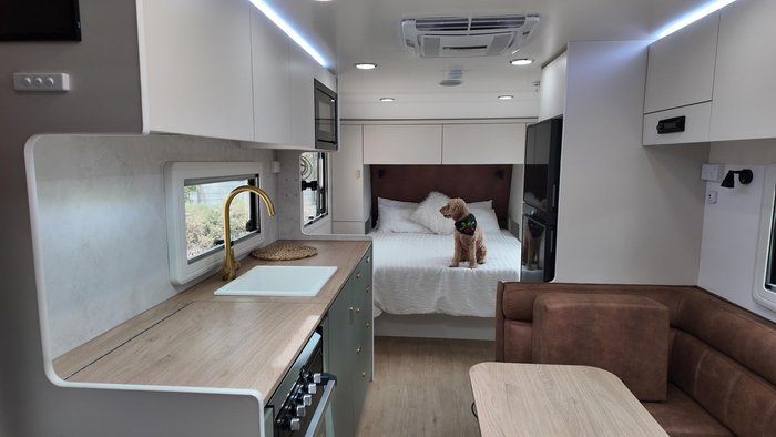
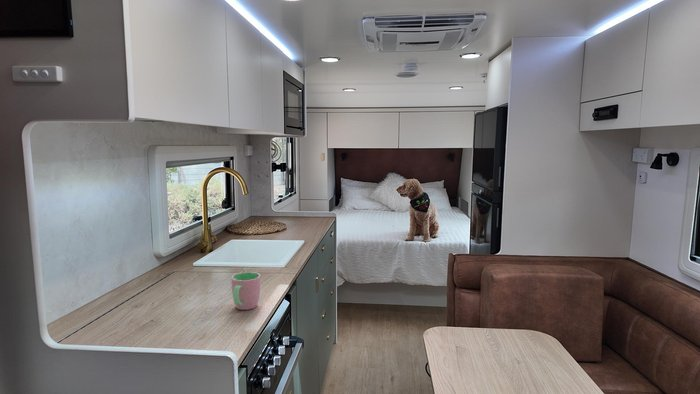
+ cup [230,271,261,311]
